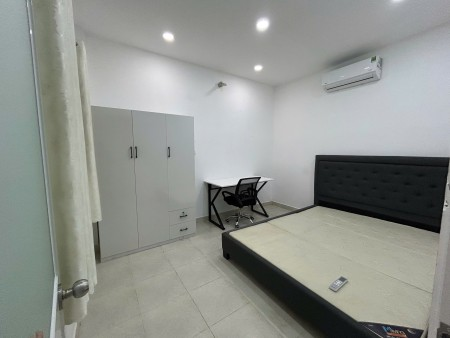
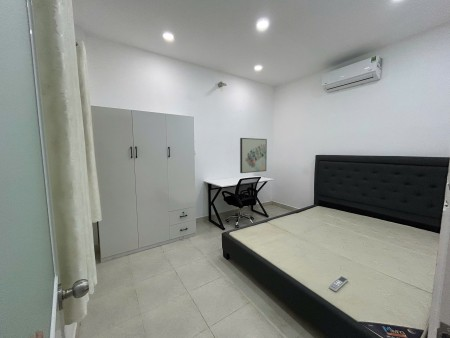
+ wall art [239,137,268,174]
